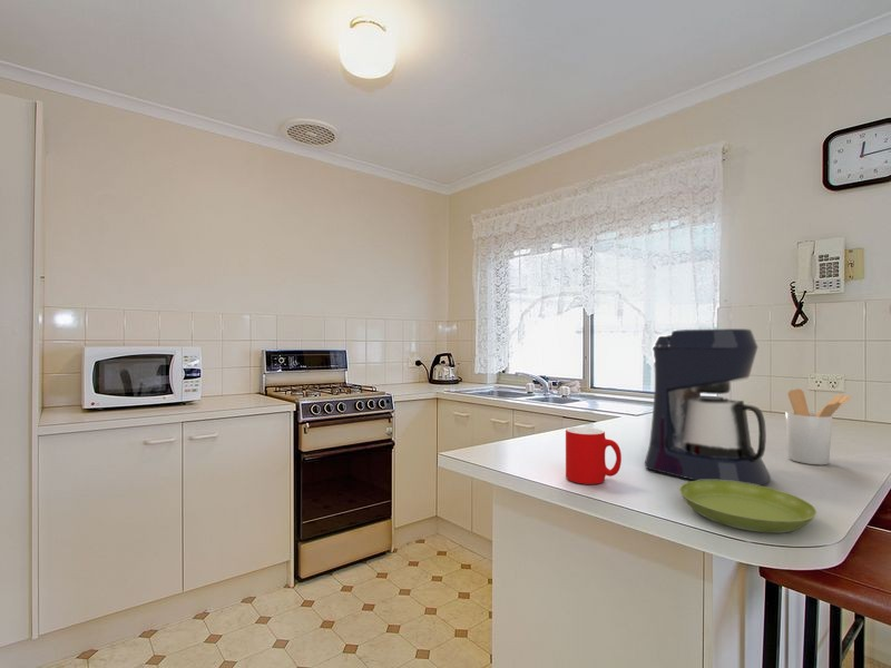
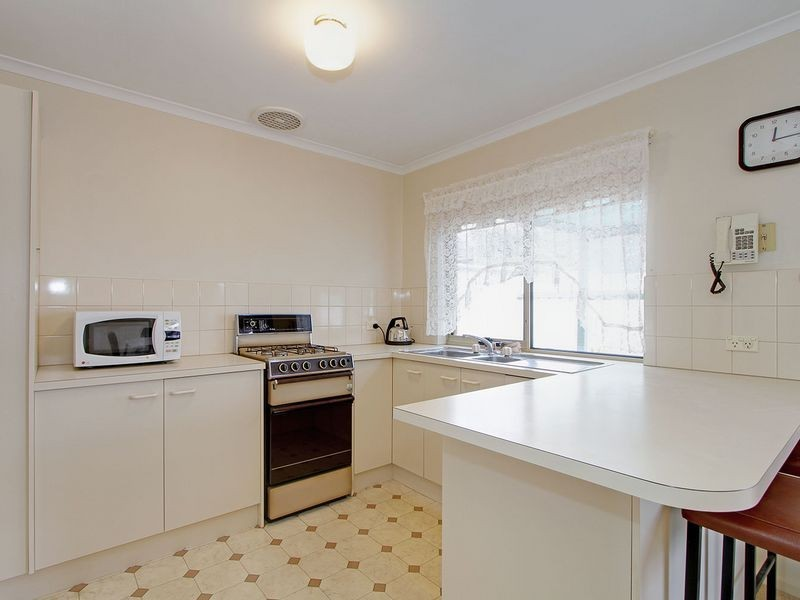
- cup [565,426,623,485]
- saucer [678,480,817,534]
- utensil holder [784,387,853,465]
- coffee maker [644,327,772,487]
